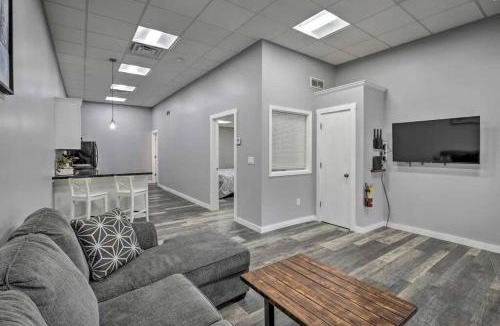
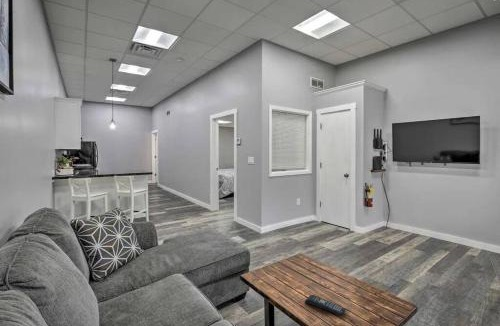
+ remote control [304,294,347,317]
